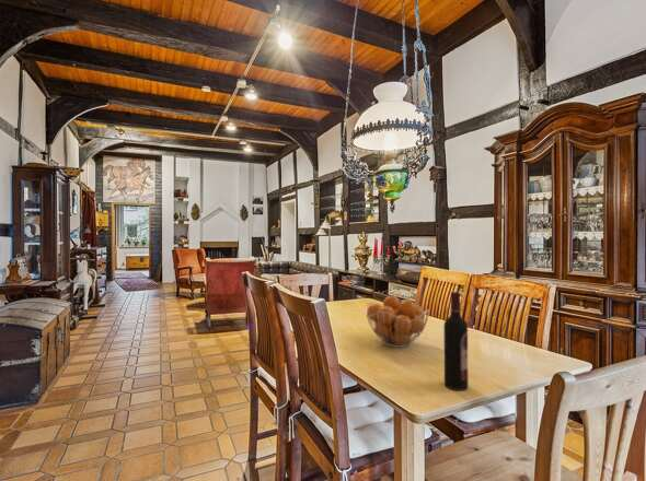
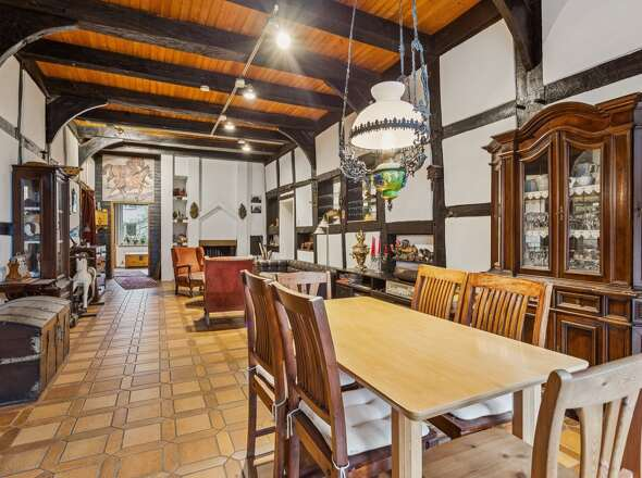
- wine bottle [442,291,469,391]
- fruit basket [365,294,430,349]
